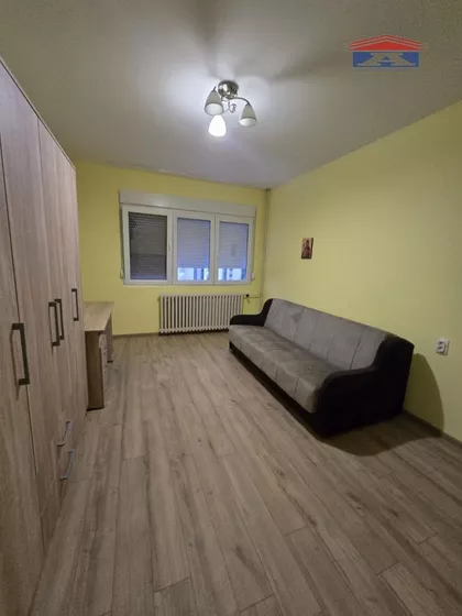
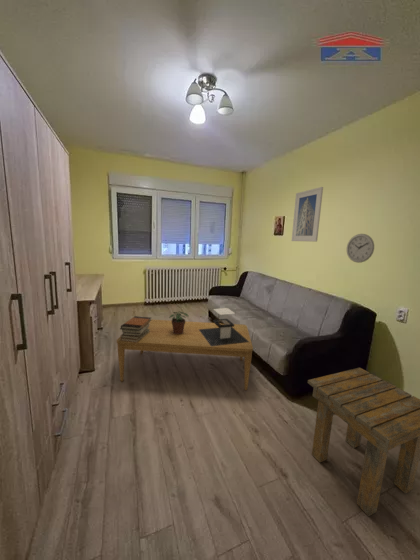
+ wall clock [346,233,375,264]
+ book stack [119,315,152,343]
+ side table [307,367,420,517]
+ architectural model [199,307,249,346]
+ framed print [291,186,324,243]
+ potted plant [168,311,190,334]
+ coffee table [116,318,254,391]
